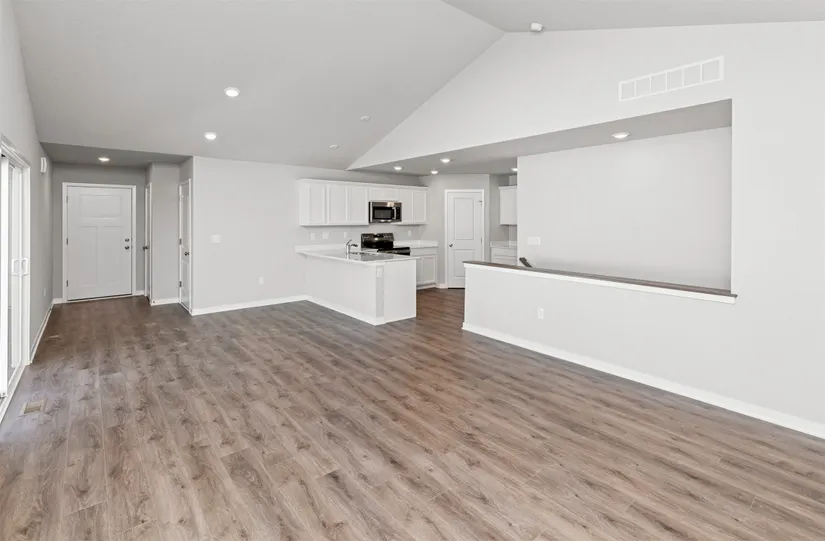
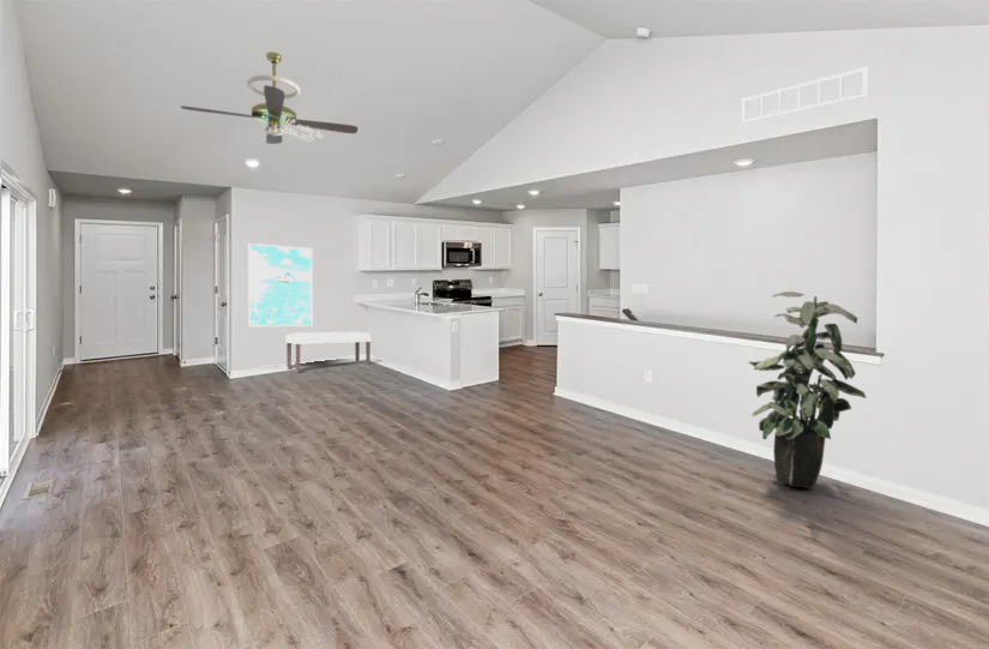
+ indoor plant [747,290,868,489]
+ ceiling fan [180,50,360,145]
+ bench [284,331,373,371]
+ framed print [247,242,313,327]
